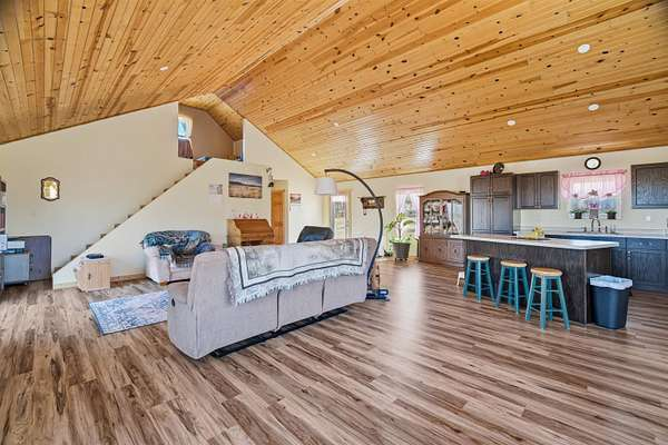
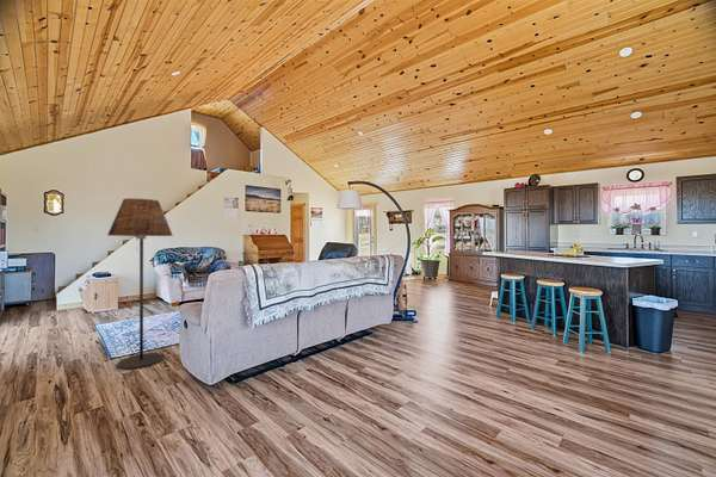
+ floor lamp [106,197,174,370]
